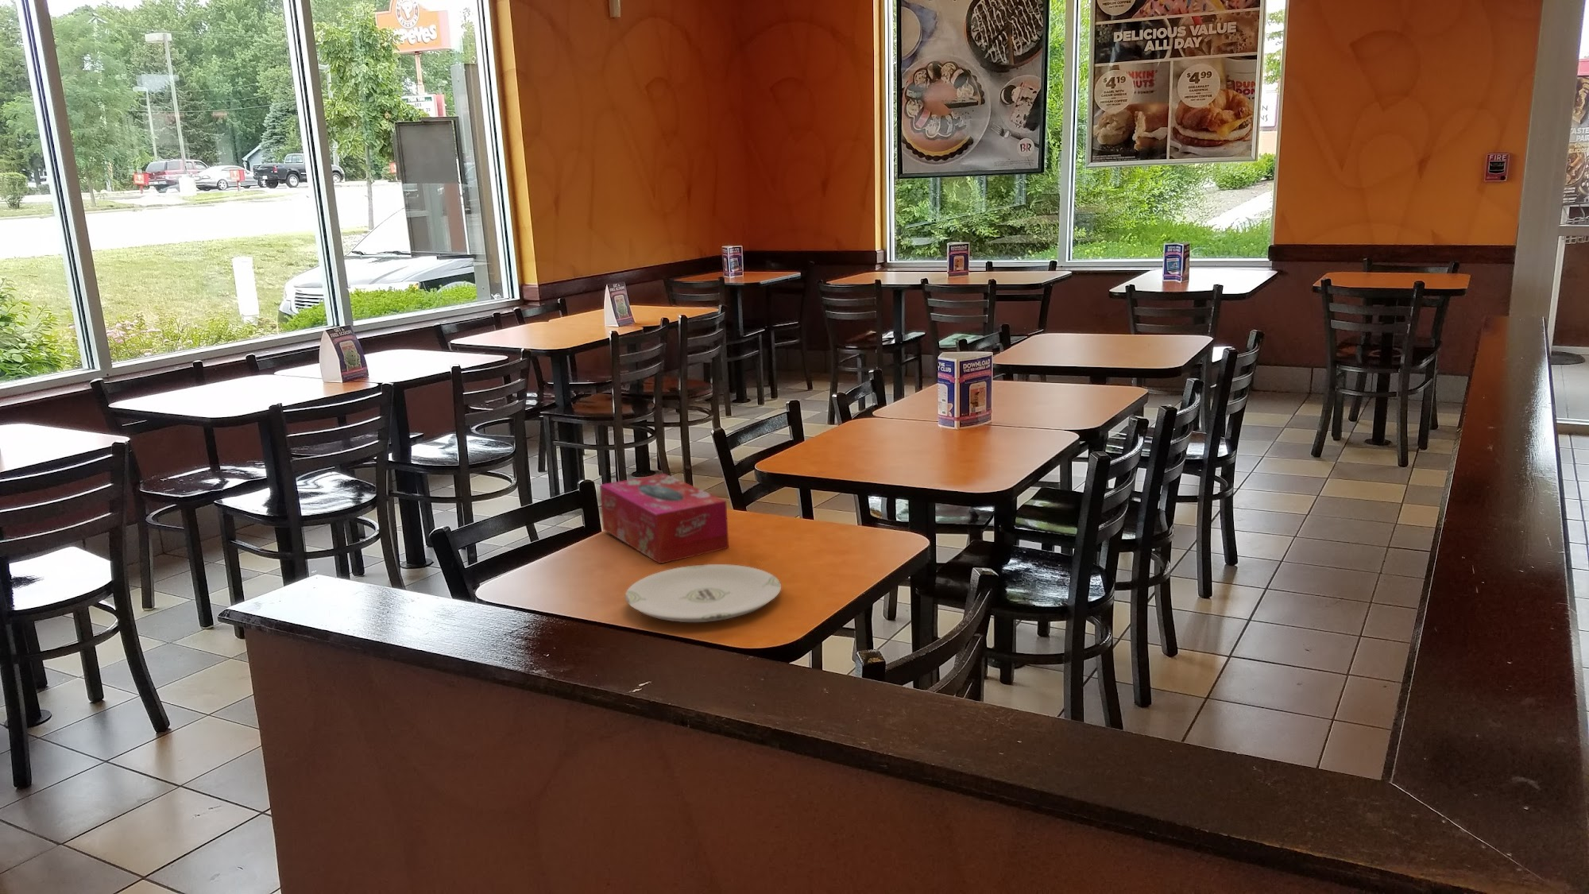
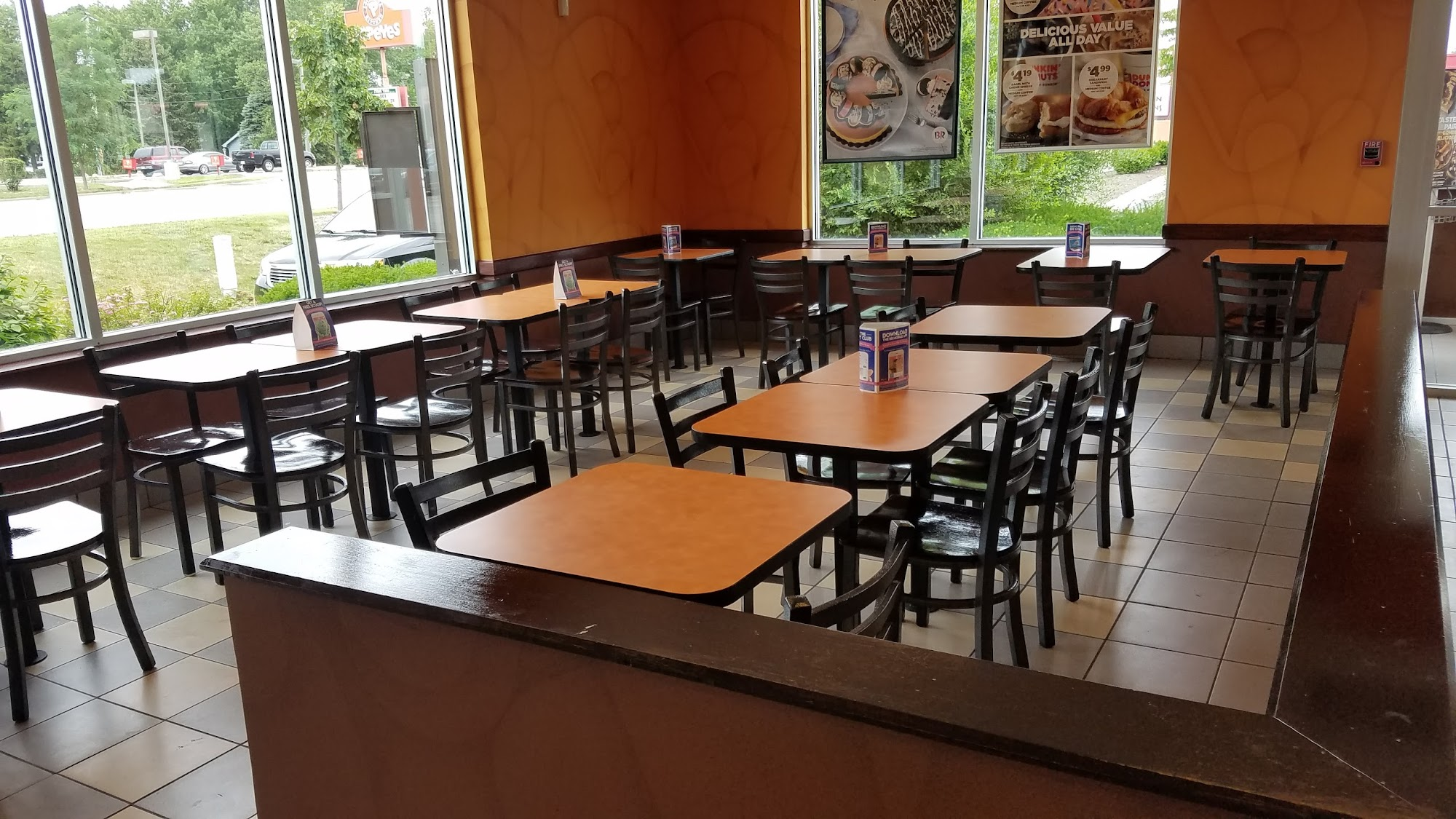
- tissue box [599,473,729,564]
- plate [624,563,781,623]
